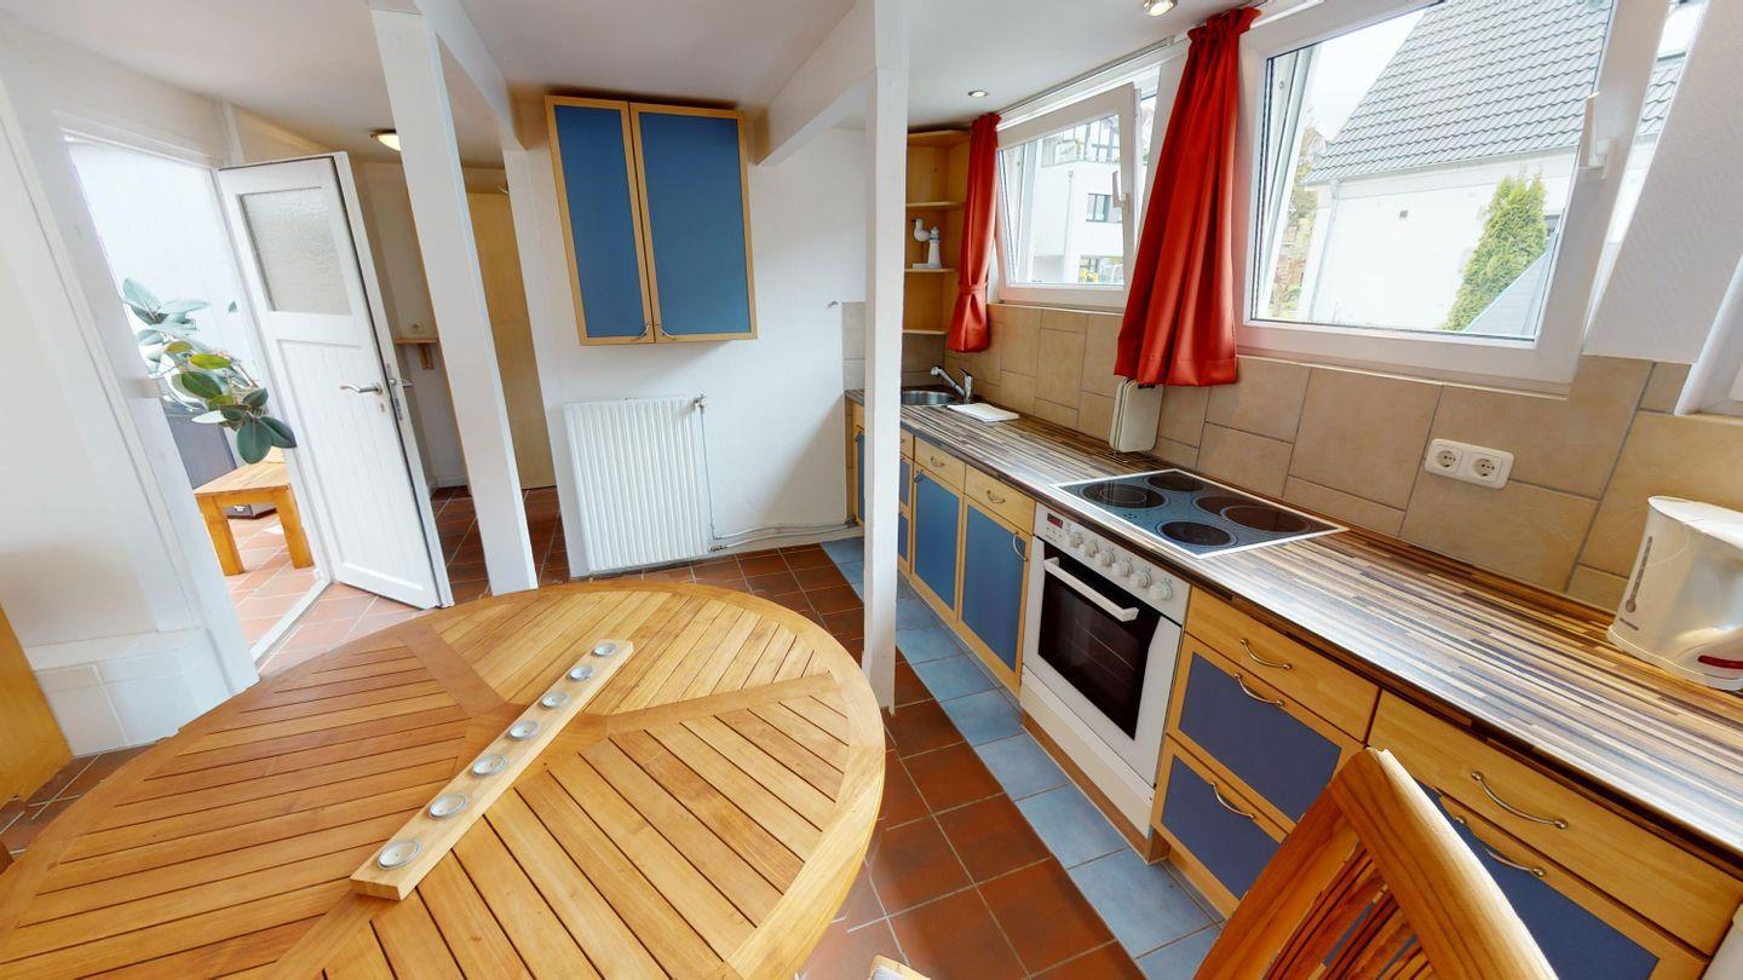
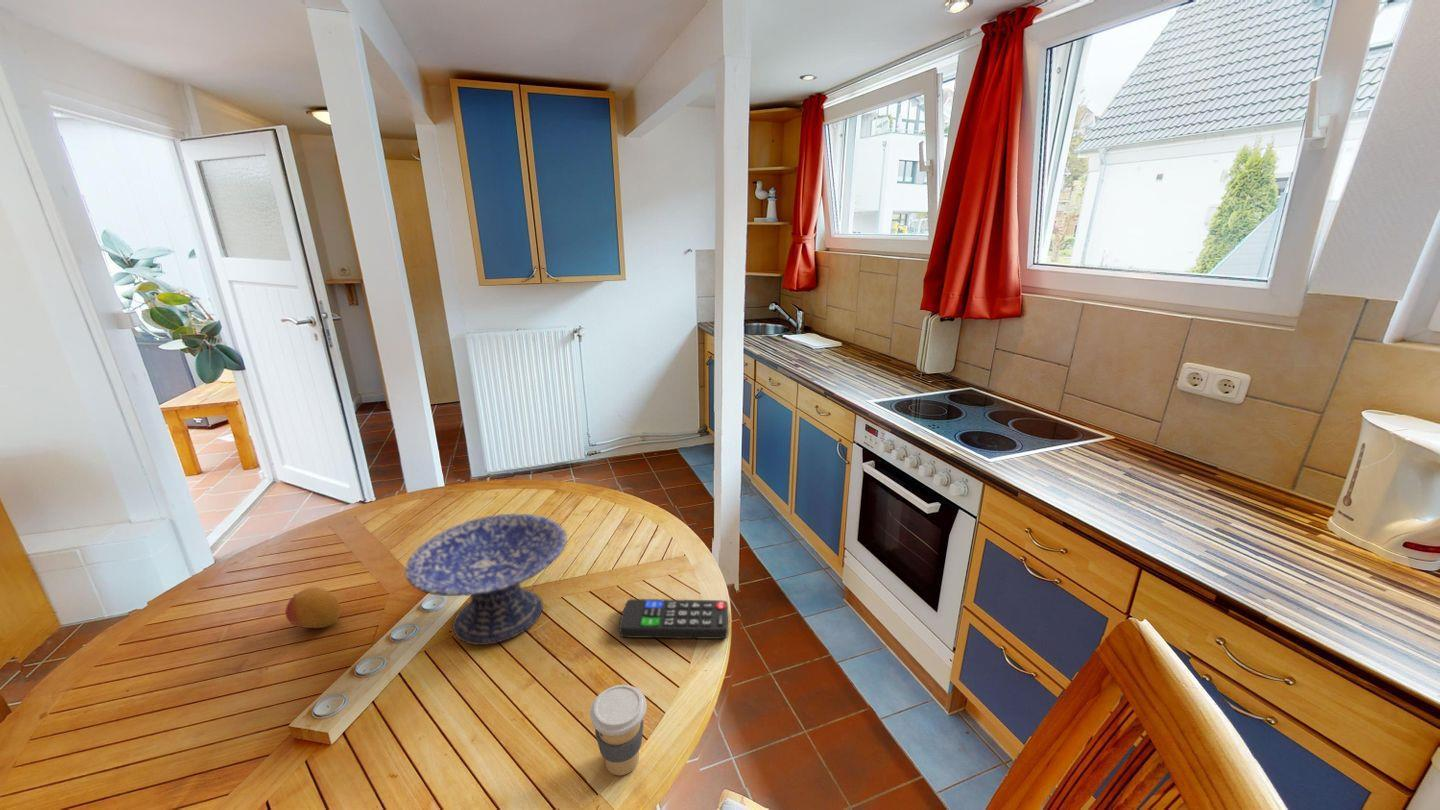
+ decorative bowl [404,513,568,646]
+ fruit [284,586,342,629]
+ coffee cup [589,684,647,776]
+ remote control [618,598,729,640]
